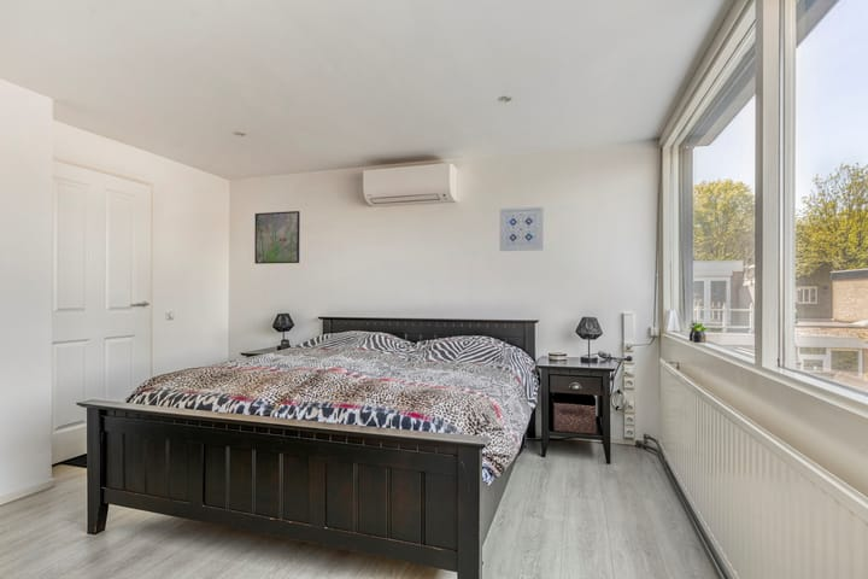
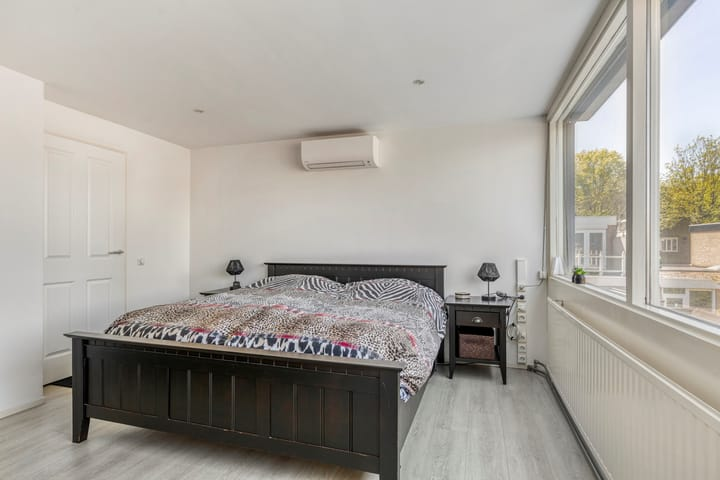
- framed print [253,210,301,265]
- wall art [498,205,544,252]
